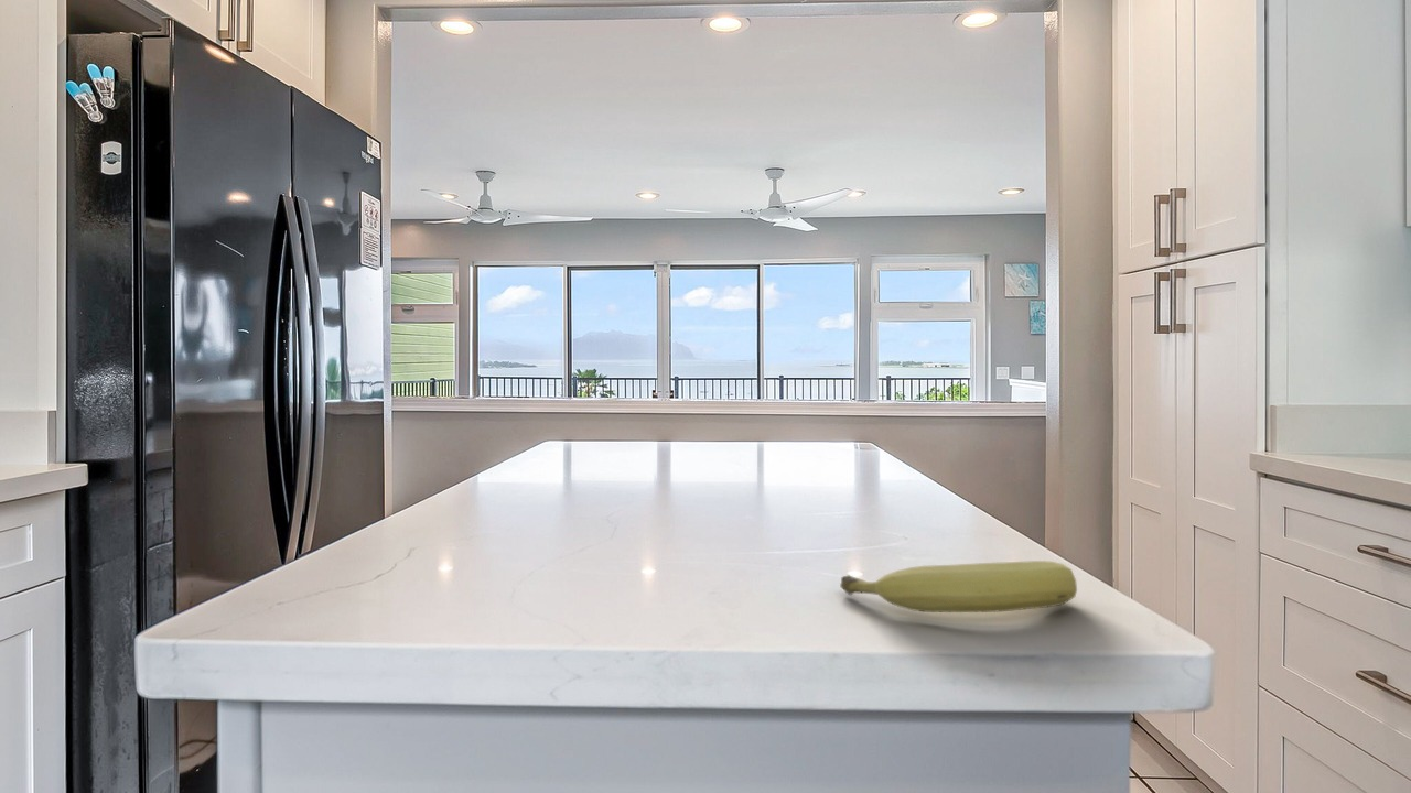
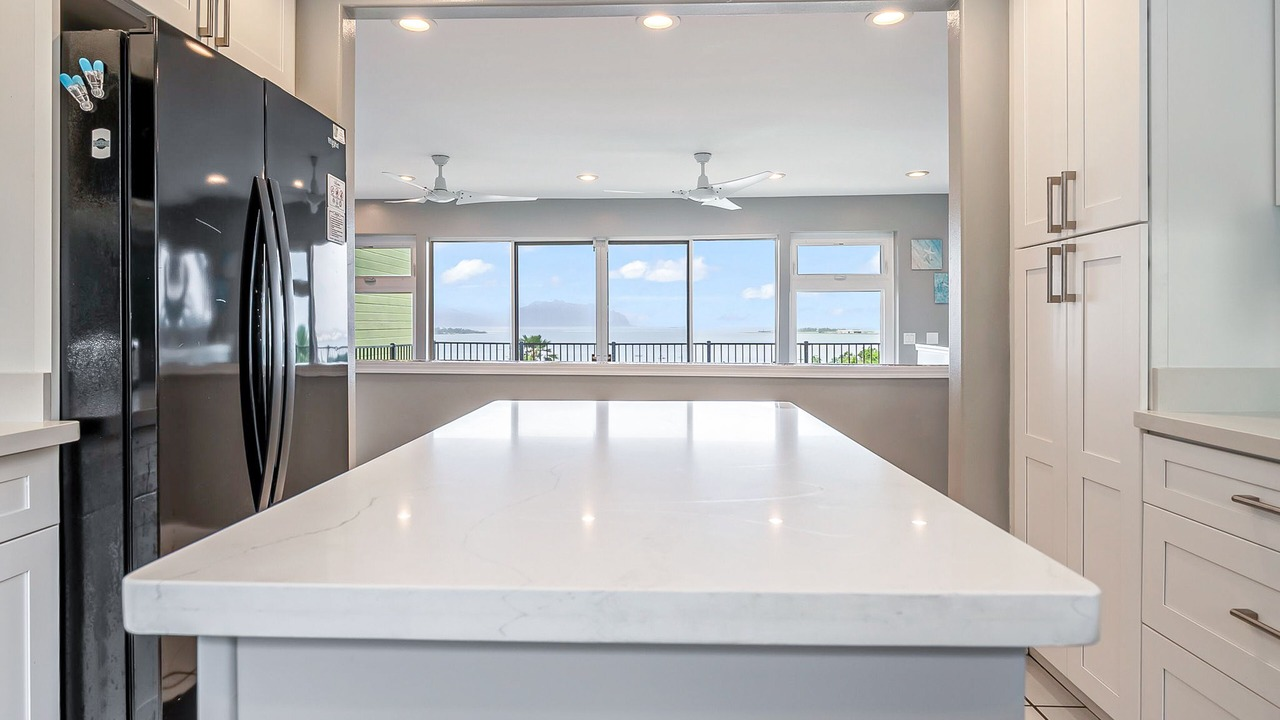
- fruit [839,560,1078,613]
